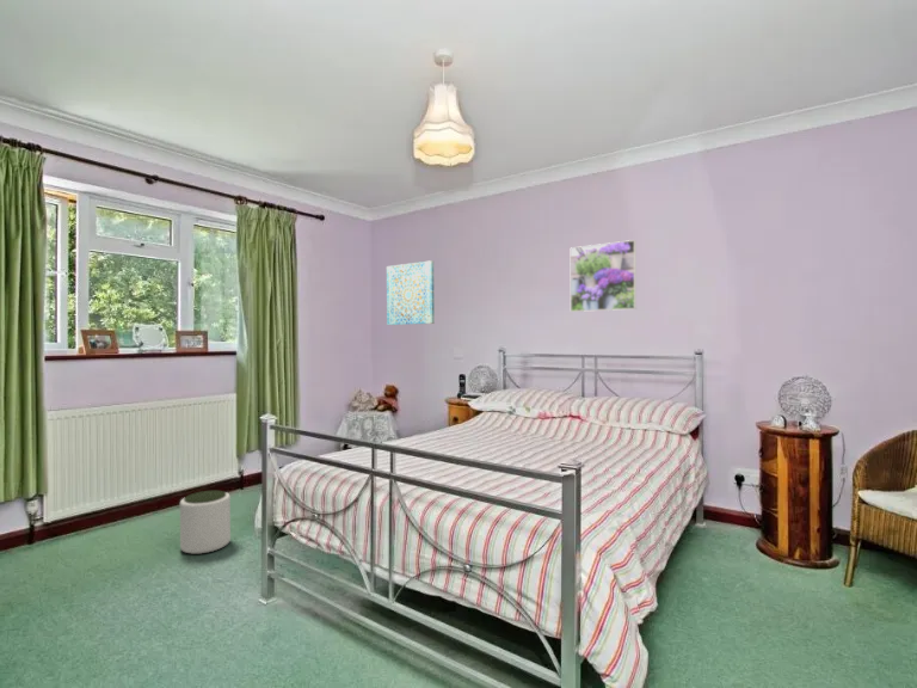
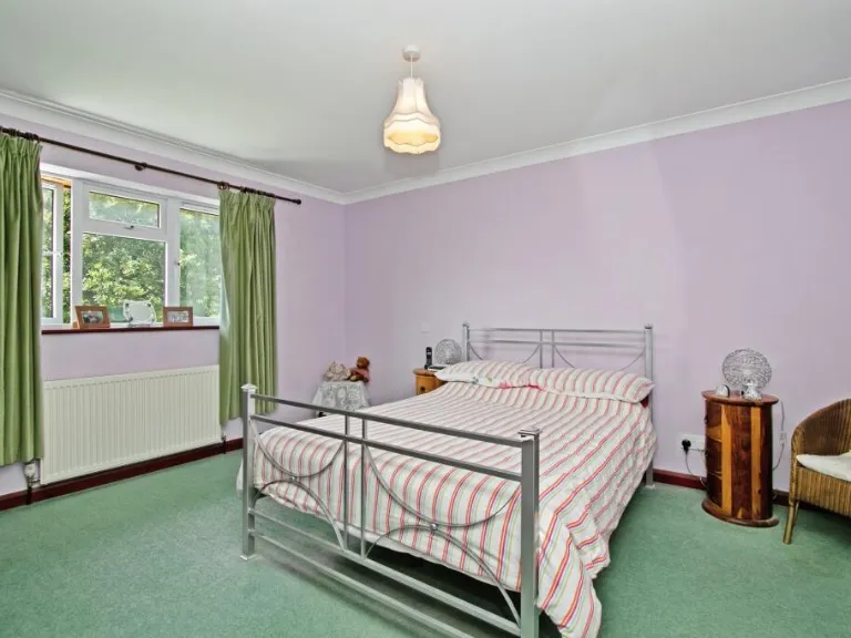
- plant pot [179,490,232,555]
- wall art [386,259,436,326]
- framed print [570,239,638,313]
